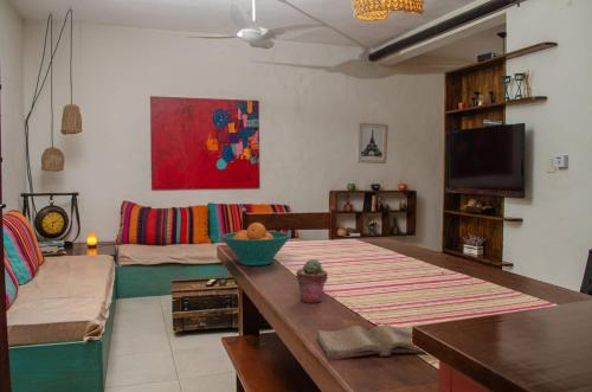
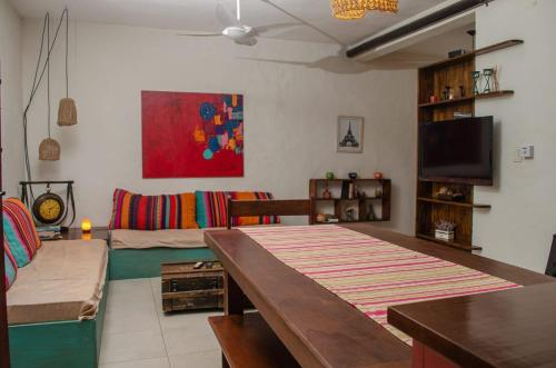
- potted succulent [295,258,329,304]
- fruit bowl [220,221,292,266]
- diary [315,323,426,361]
